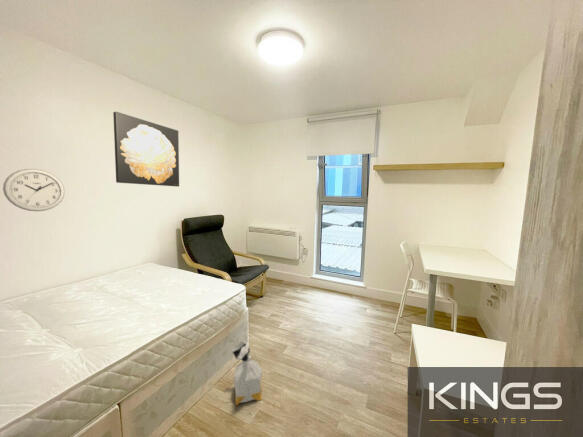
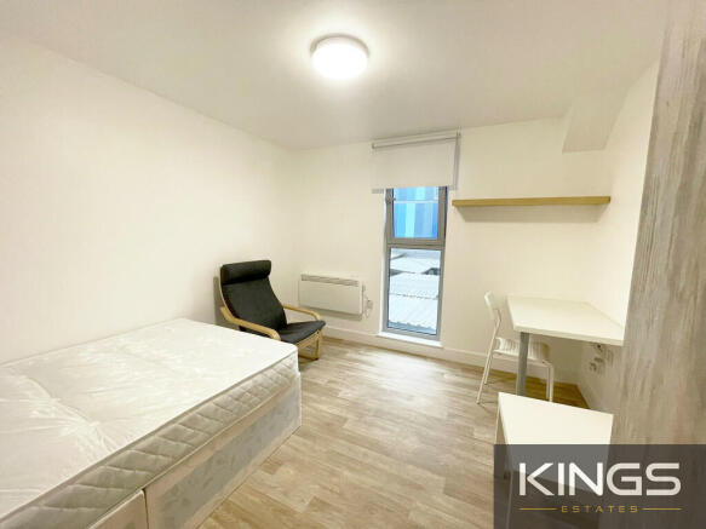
- wall clock [2,168,66,212]
- wall art [112,111,180,188]
- bag [230,340,263,406]
